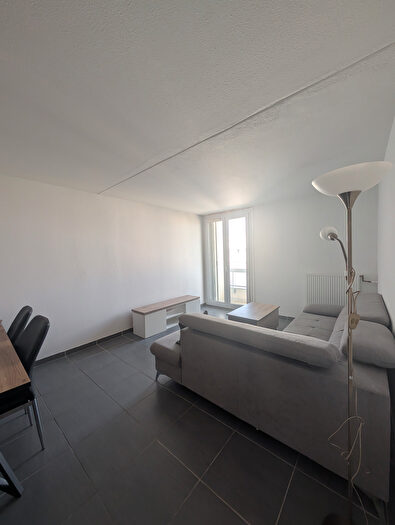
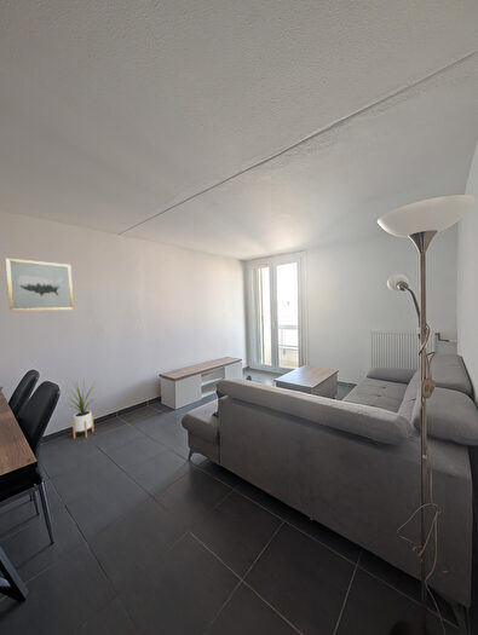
+ house plant [63,379,97,440]
+ wall art [5,258,75,312]
